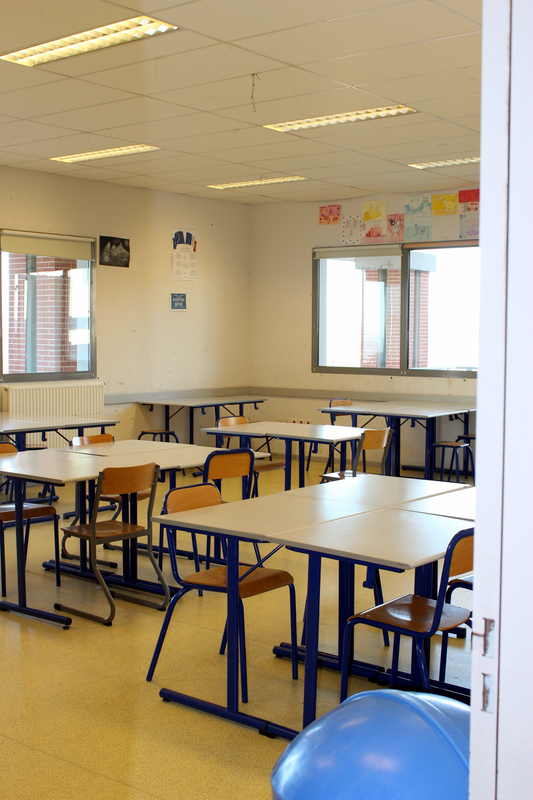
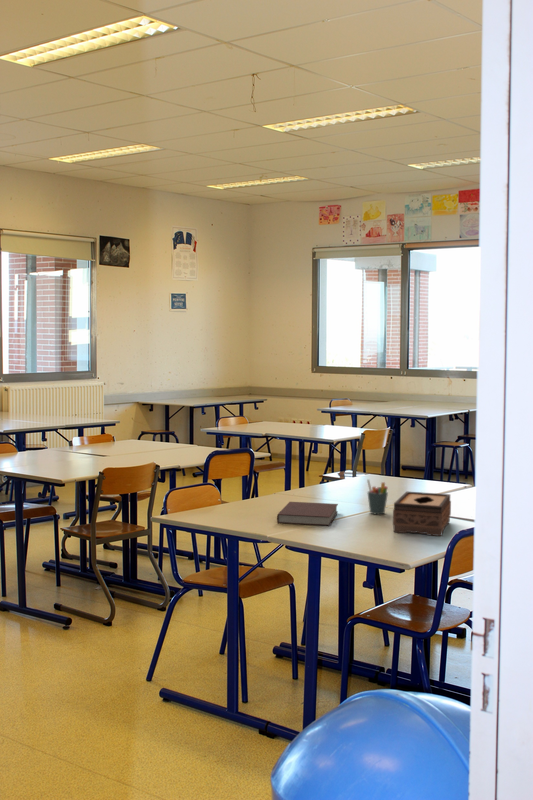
+ tissue box [392,490,452,537]
+ notebook [276,501,339,527]
+ pen holder [366,478,389,515]
